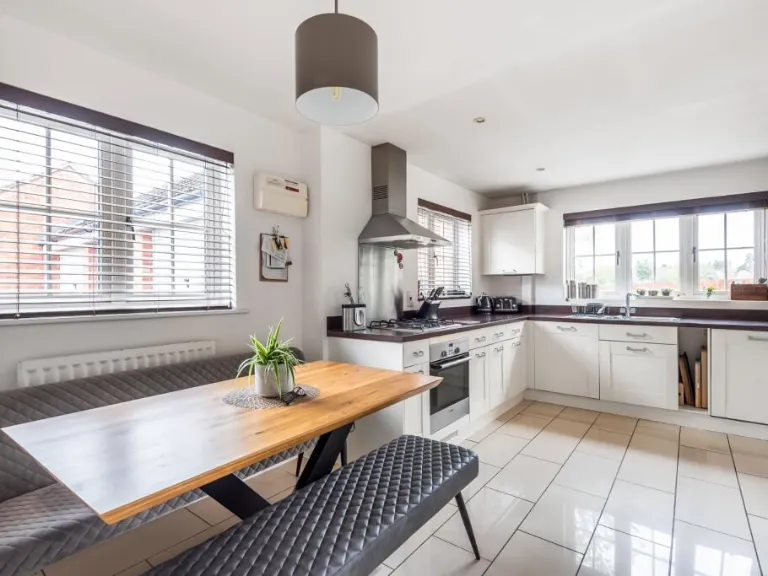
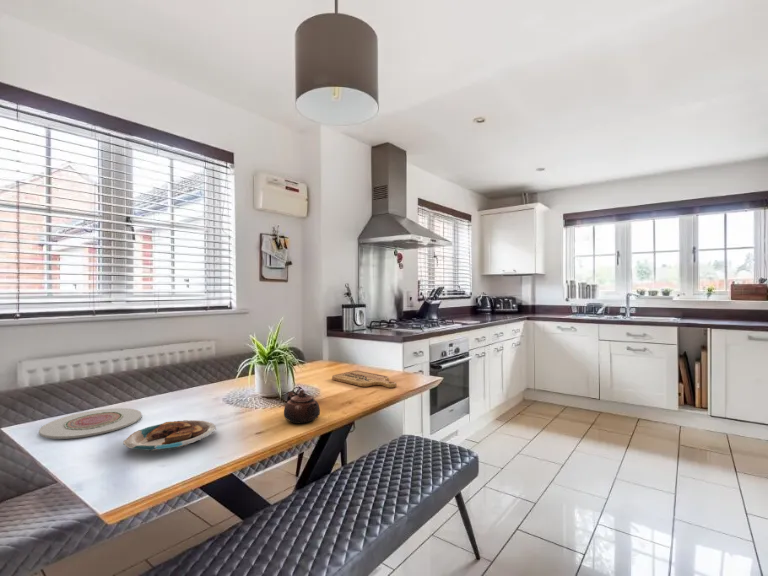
+ cutting board [331,370,398,389]
+ teapot [283,389,321,425]
+ plate [122,419,217,452]
+ plate [38,407,143,440]
